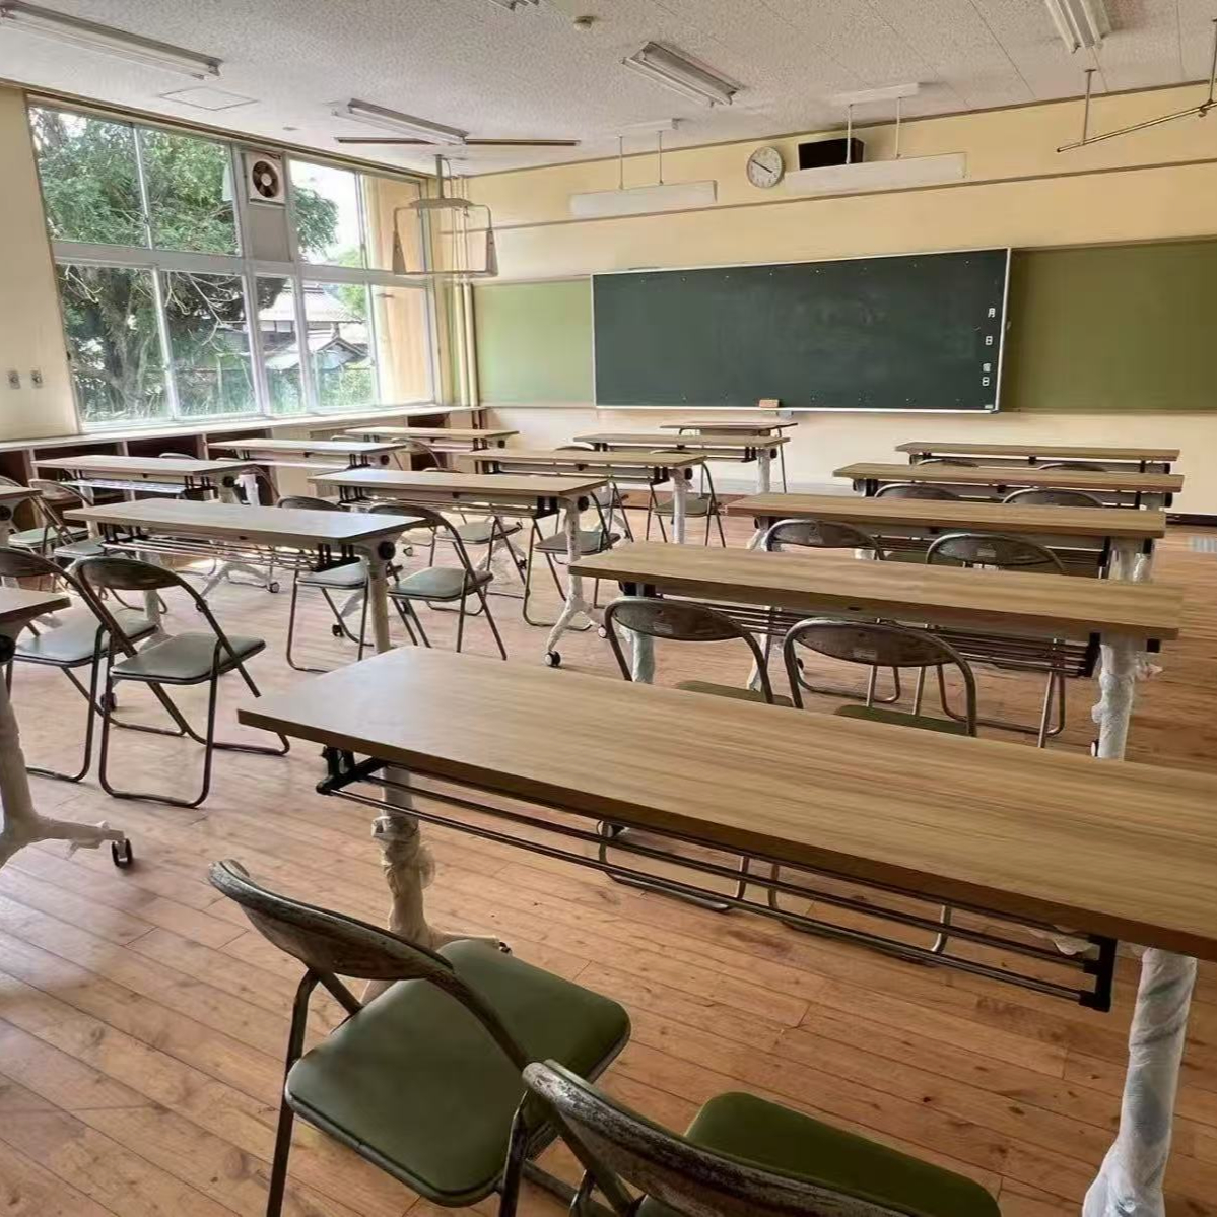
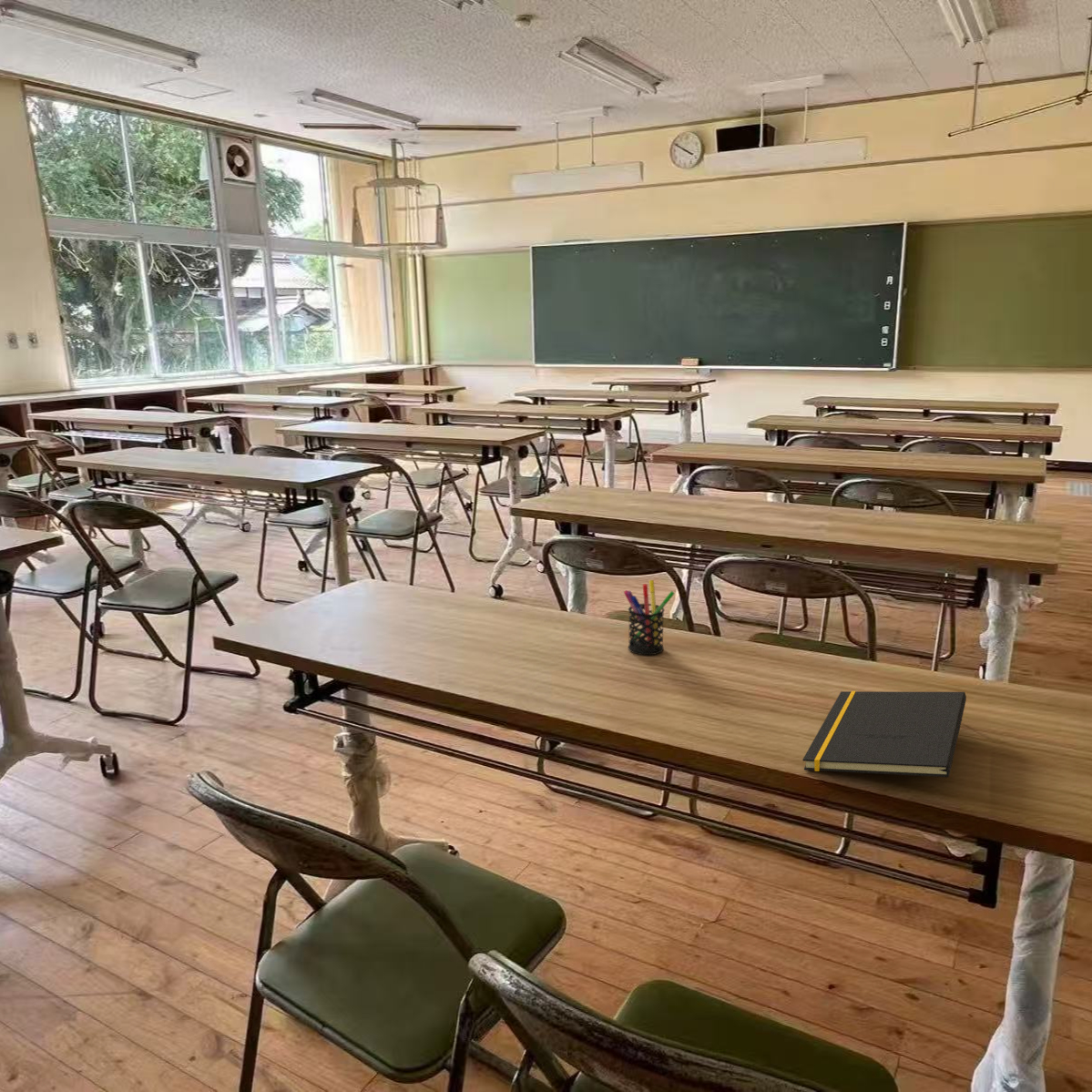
+ notepad [801,690,967,778]
+ pen holder [623,579,676,656]
